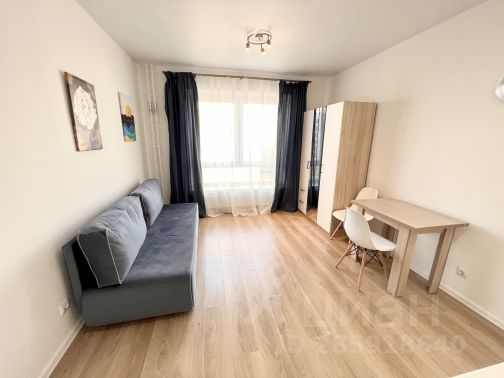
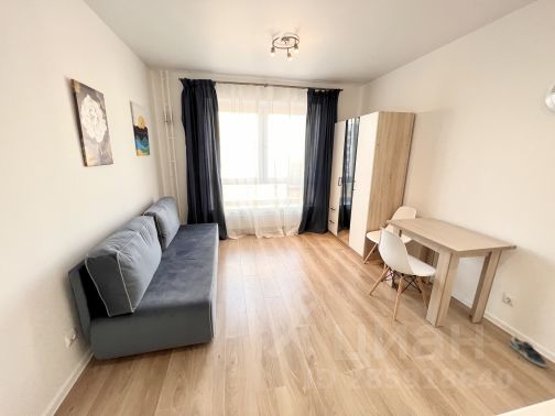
+ sneaker [508,335,548,368]
